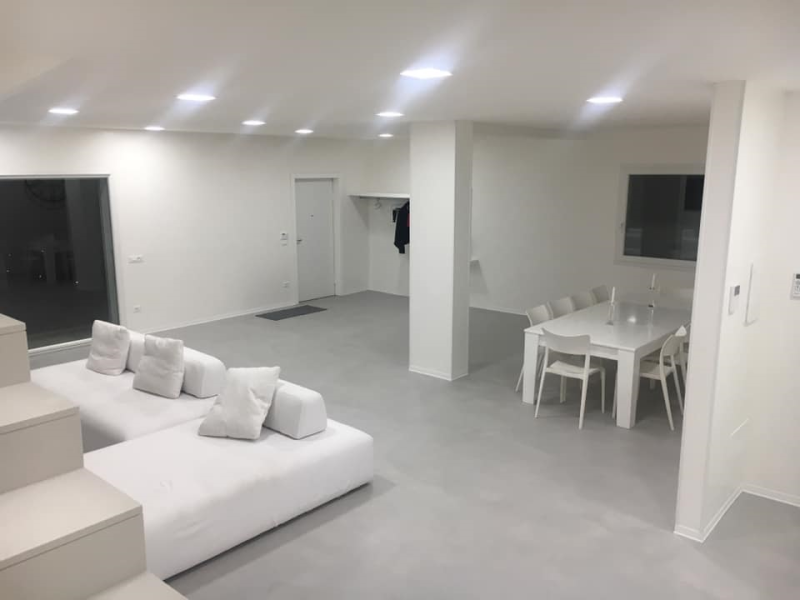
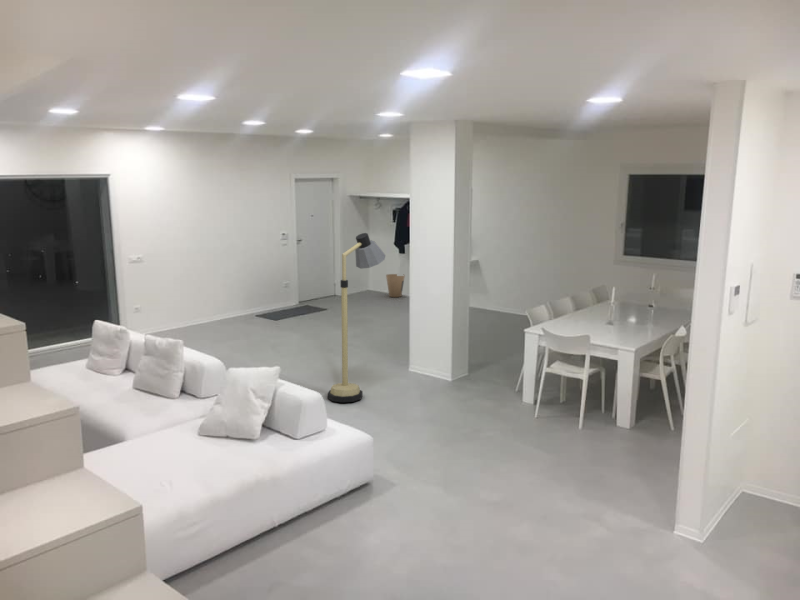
+ floor lamp [327,232,386,403]
+ trash can [385,273,406,298]
